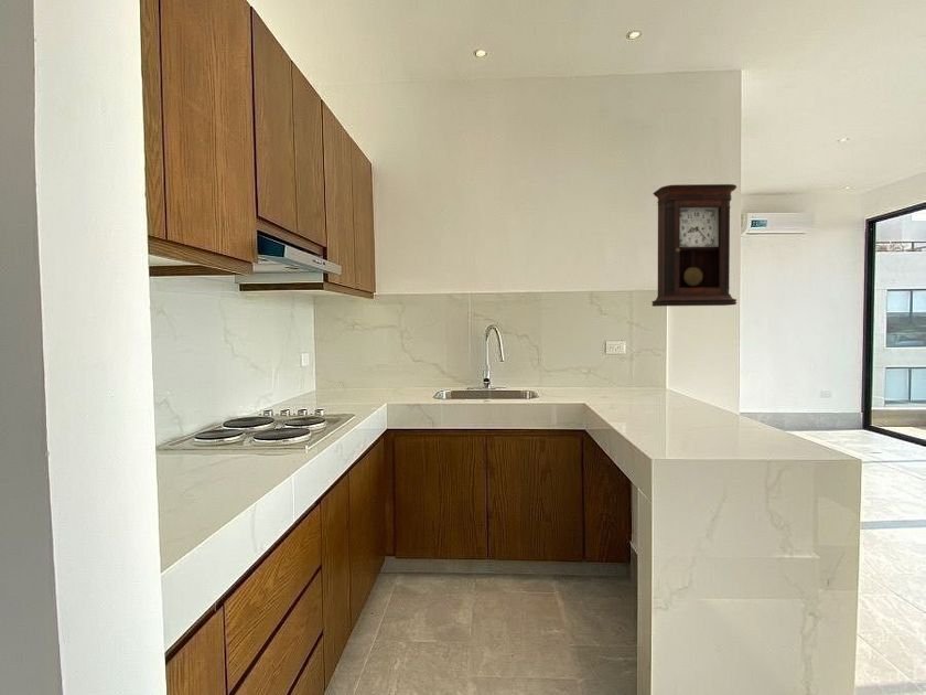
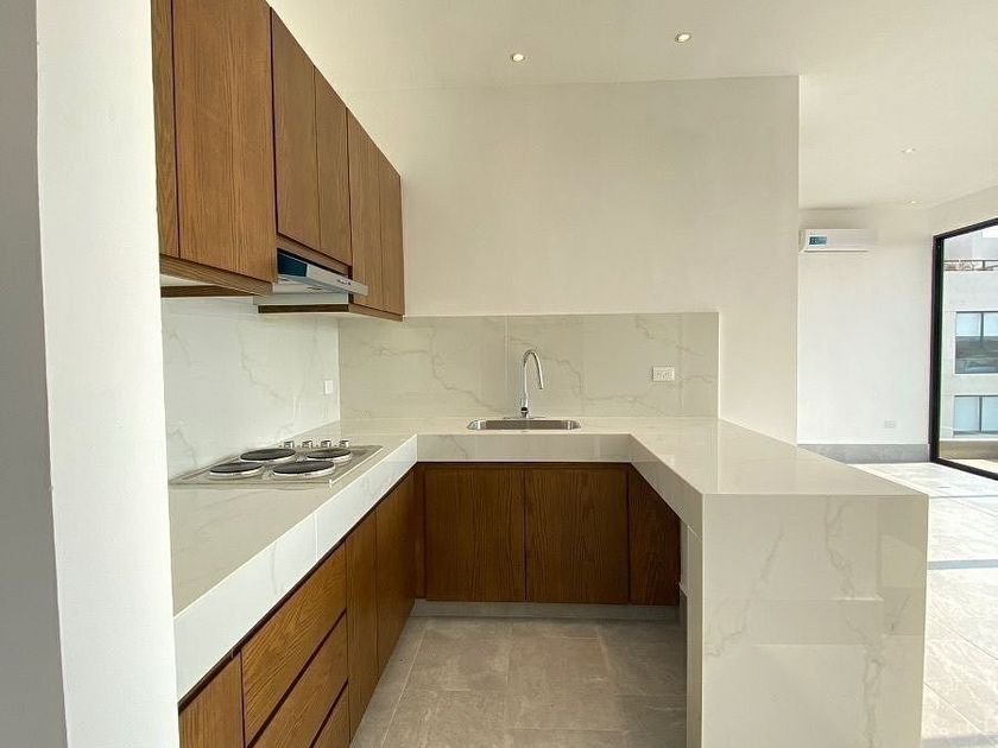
- pendulum clock [650,183,737,308]
